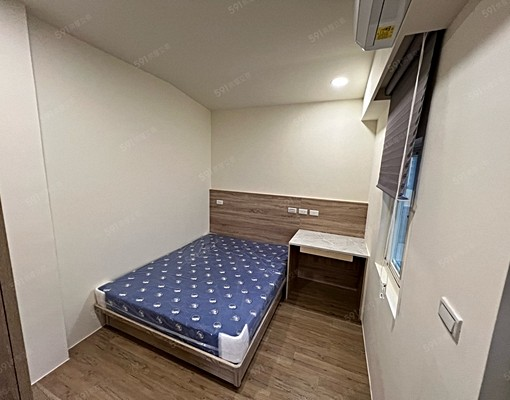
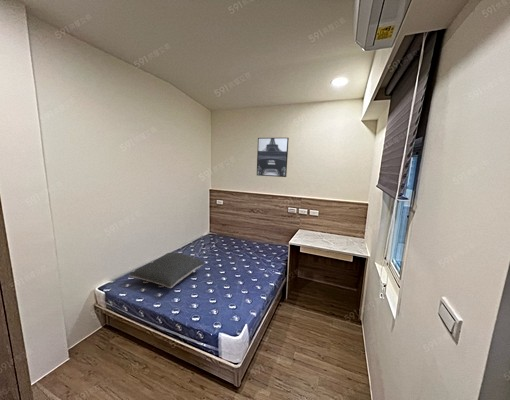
+ wall art [256,137,290,178]
+ pillow [128,252,205,289]
